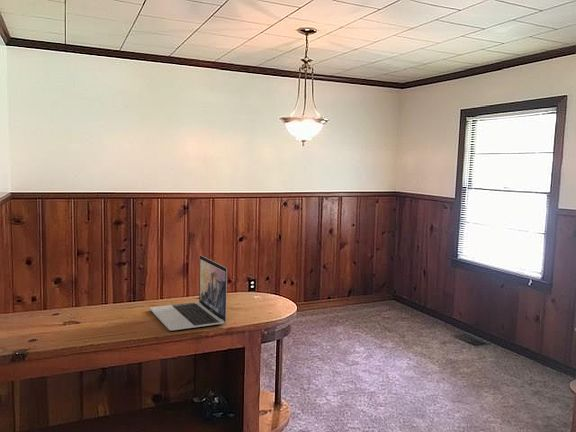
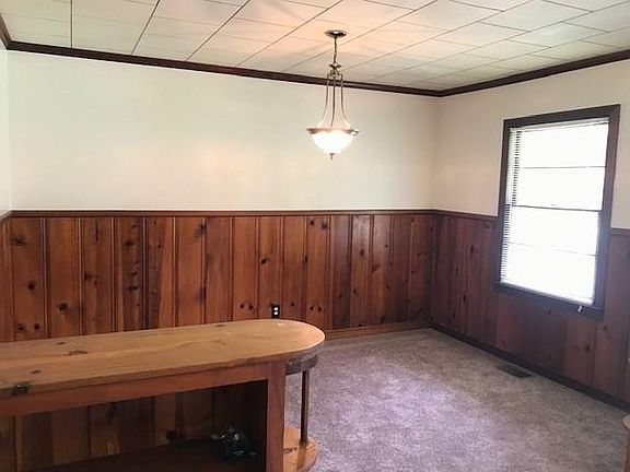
- laptop [149,254,228,332]
